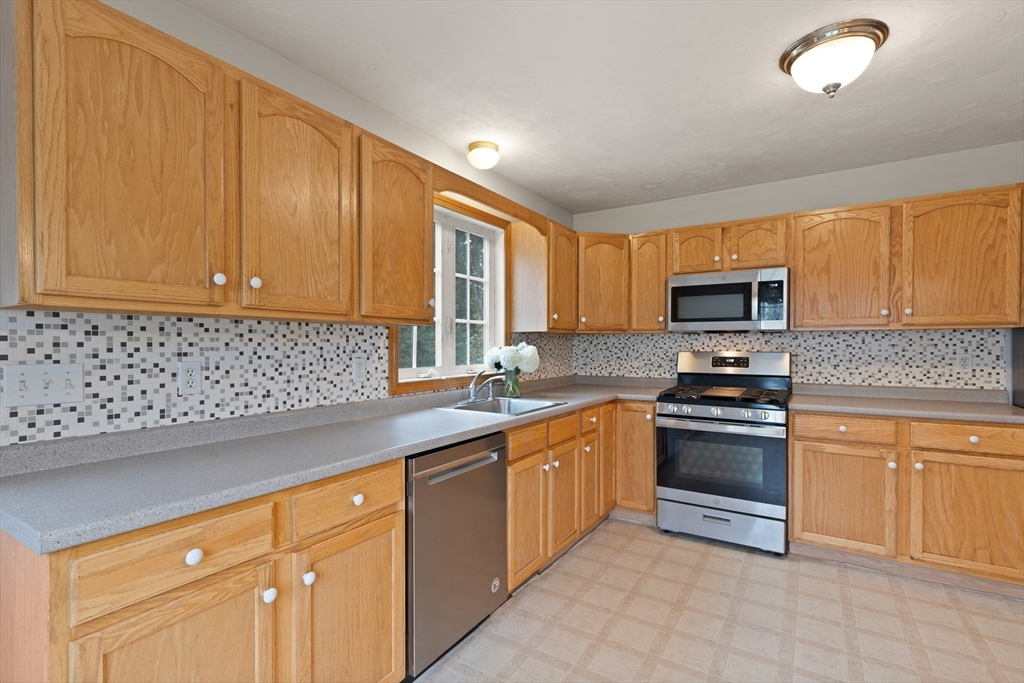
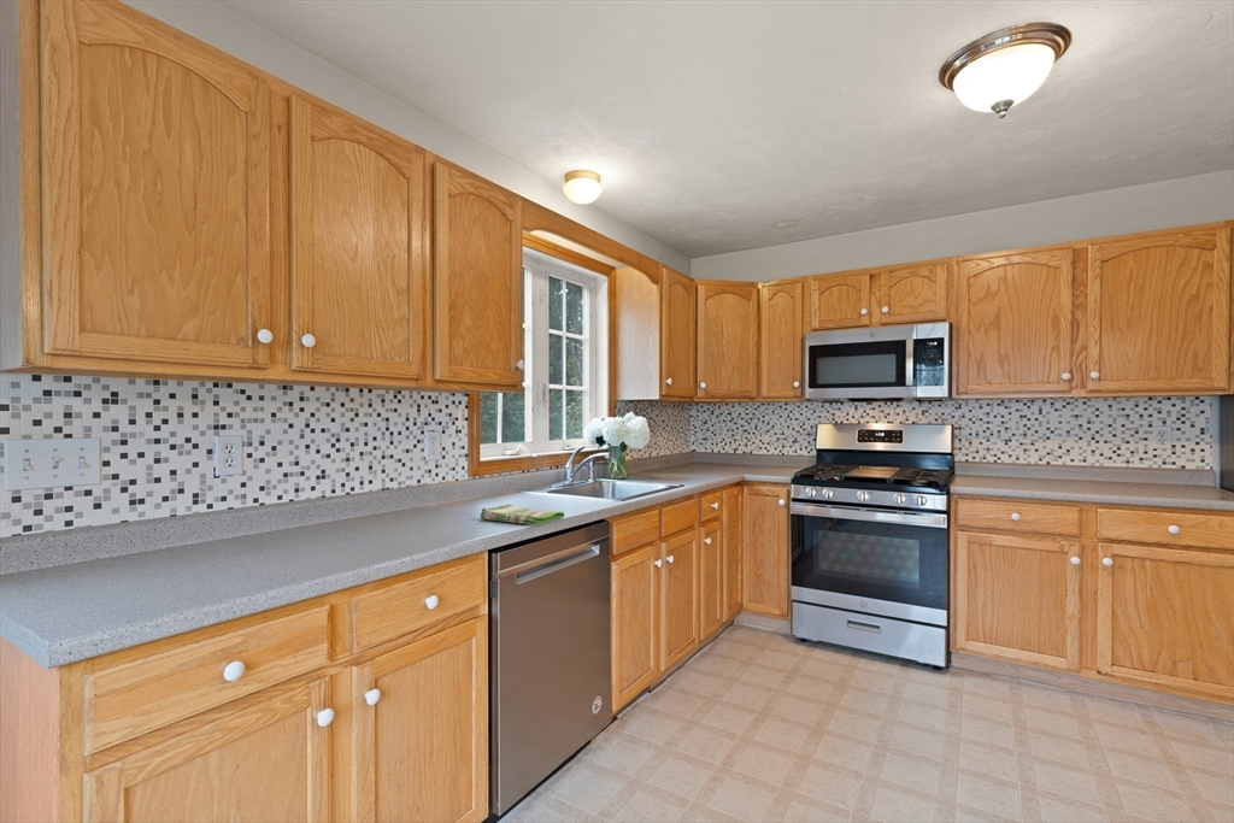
+ dish towel [478,504,565,525]
